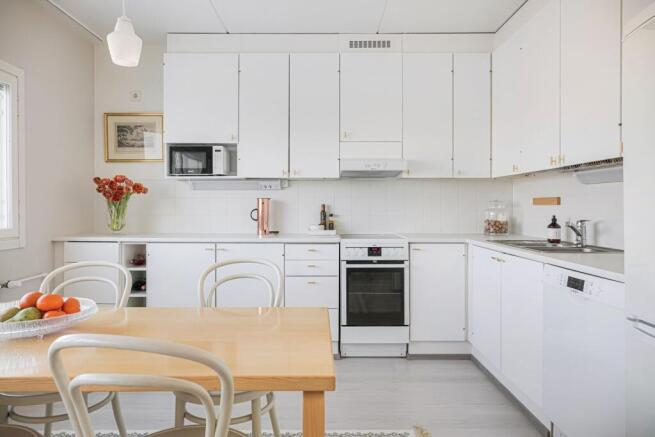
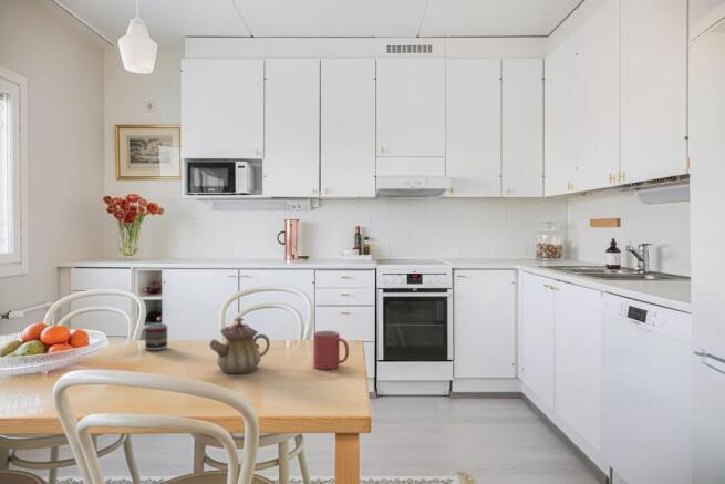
+ teapot [208,317,271,374]
+ mug [312,330,350,370]
+ cup [144,322,168,351]
